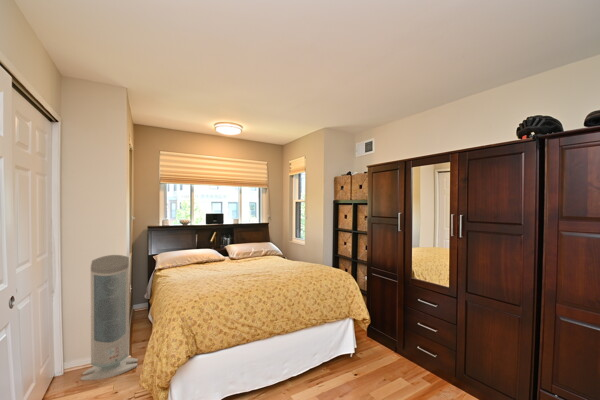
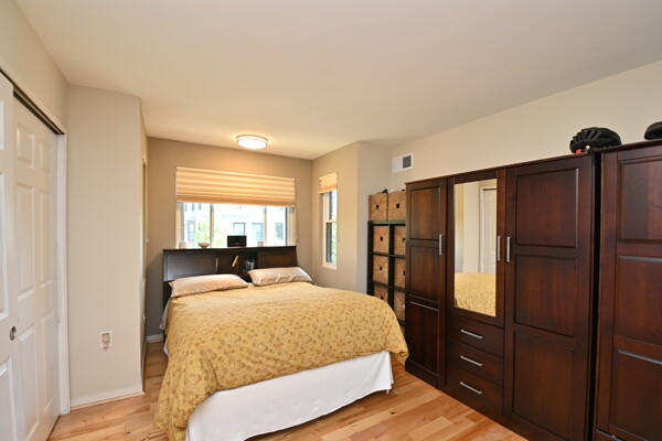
- air purifier [80,254,139,381]
